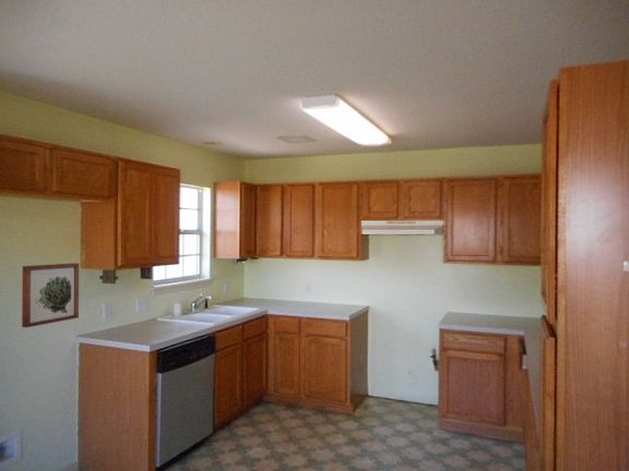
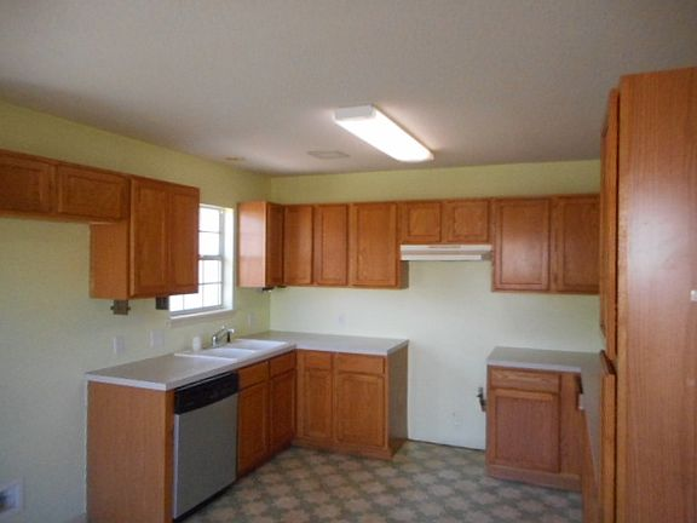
- wall art [21,262,80,328]
